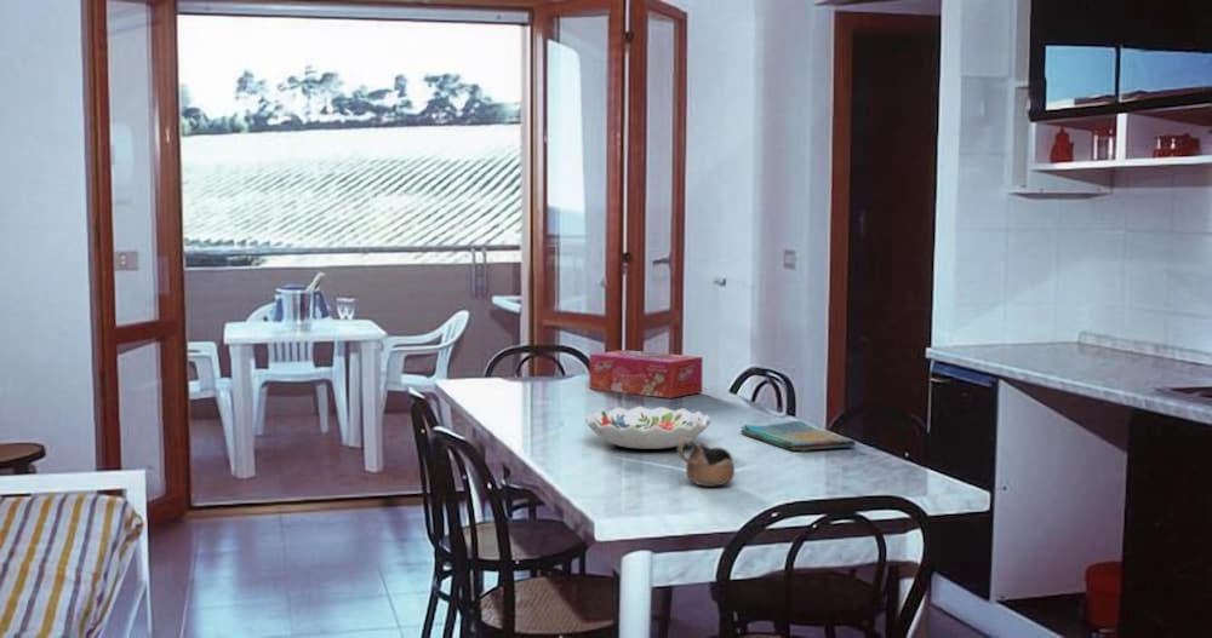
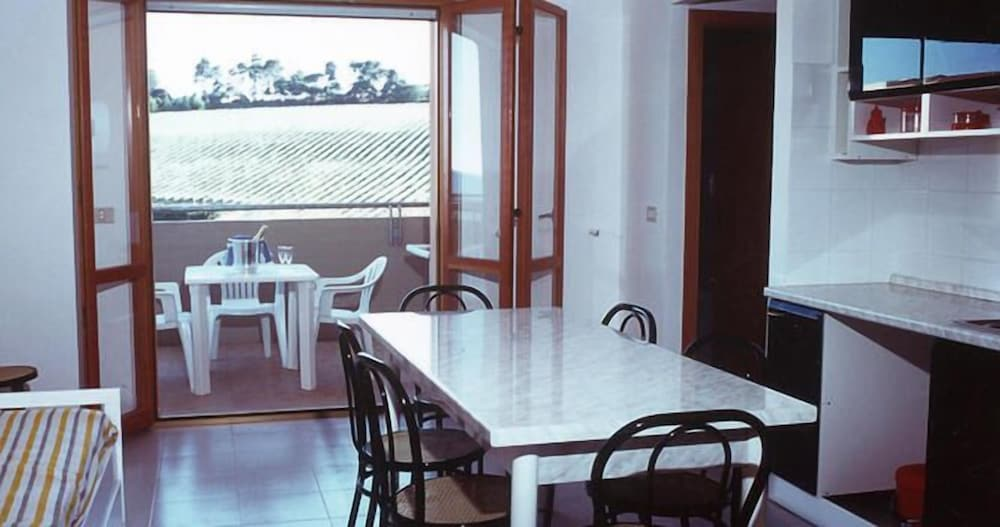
- cup [676,438,736,488]
- decorative bowl [584,406,713,450]
- tissue box [589,349,704,400]
- dish towel [739,420,857,452]
